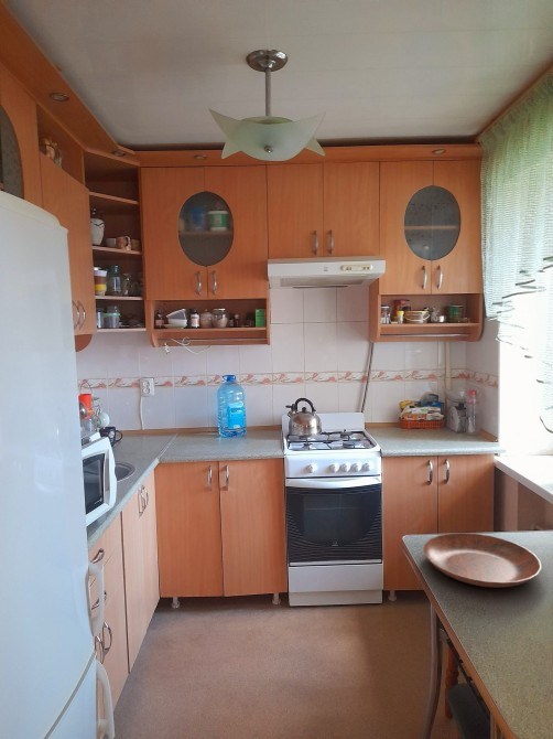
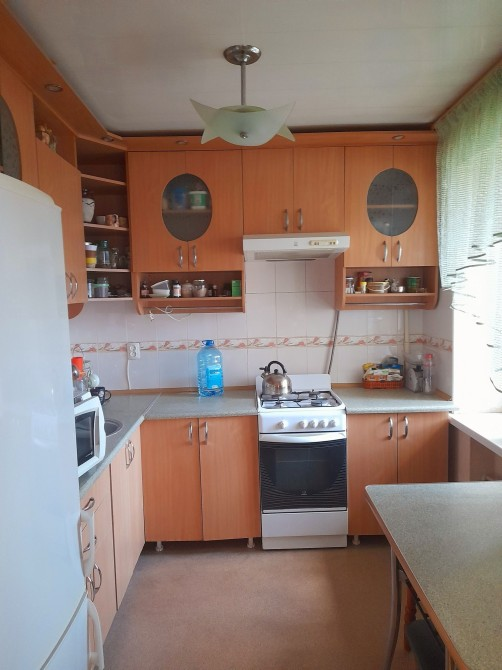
- bowl [422,532,543,589]
